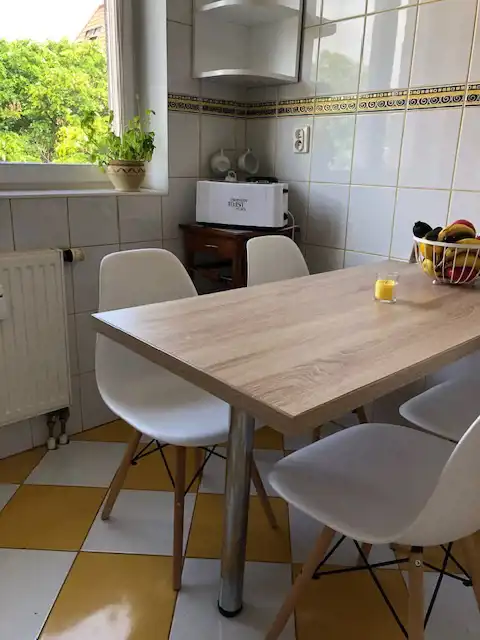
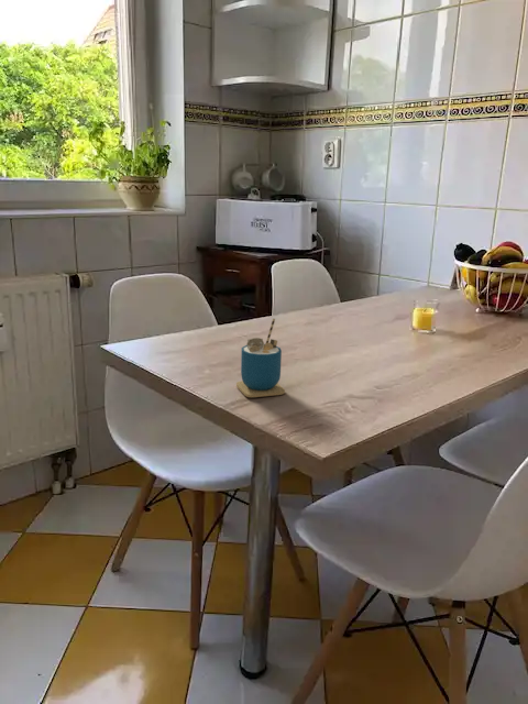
+ cup [235,318,286,398]
